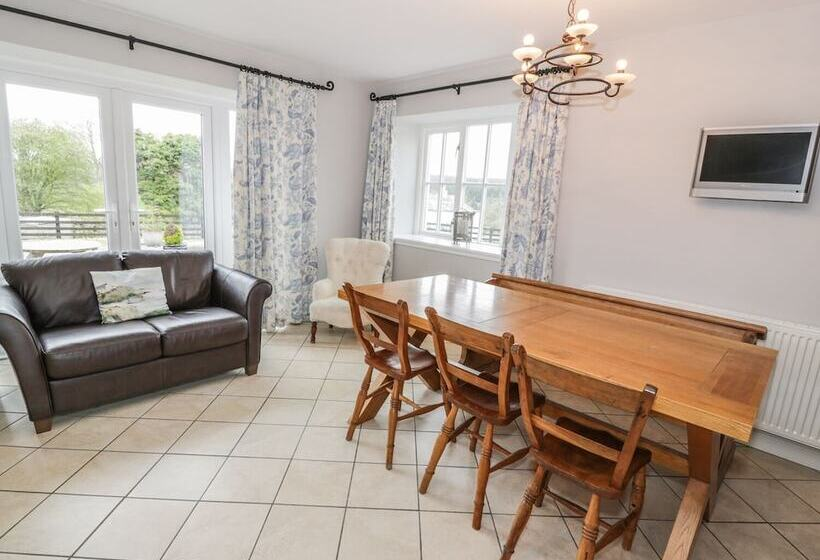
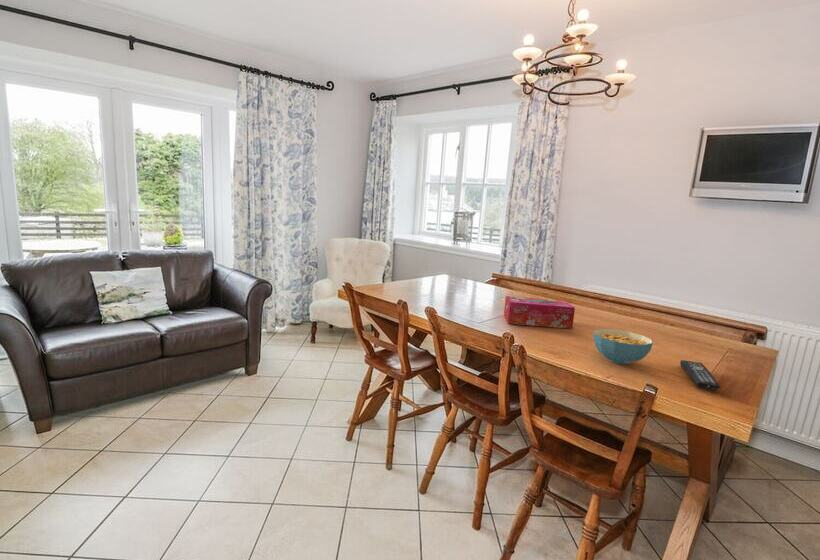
+ cereal bowl [593,328,654,365]
+ tissue box [503,295,576,330]
+ remote control [679,359,721,390]
